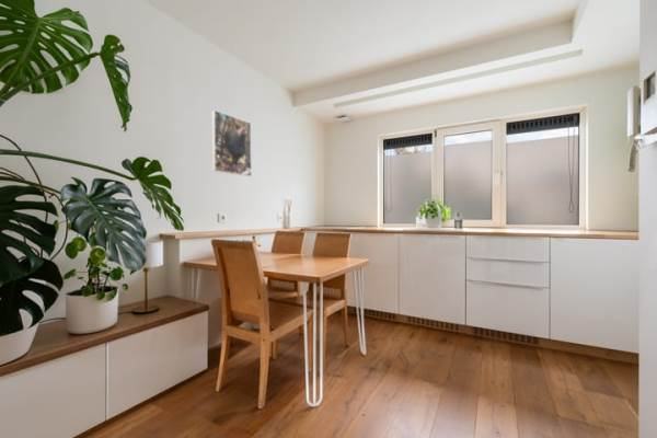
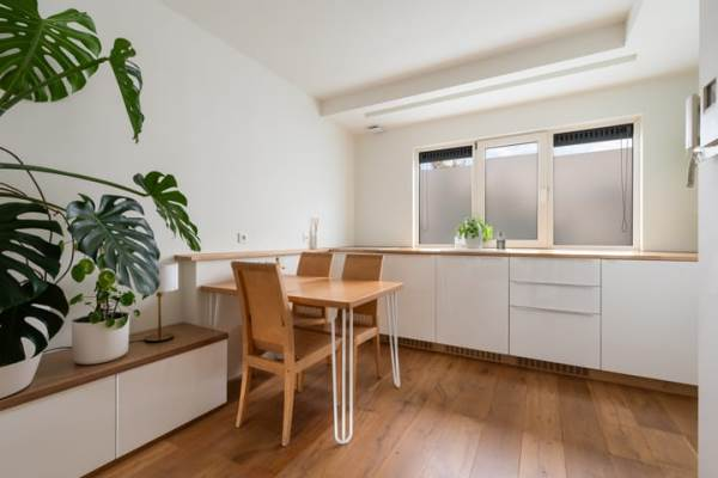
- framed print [211,108,253,177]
